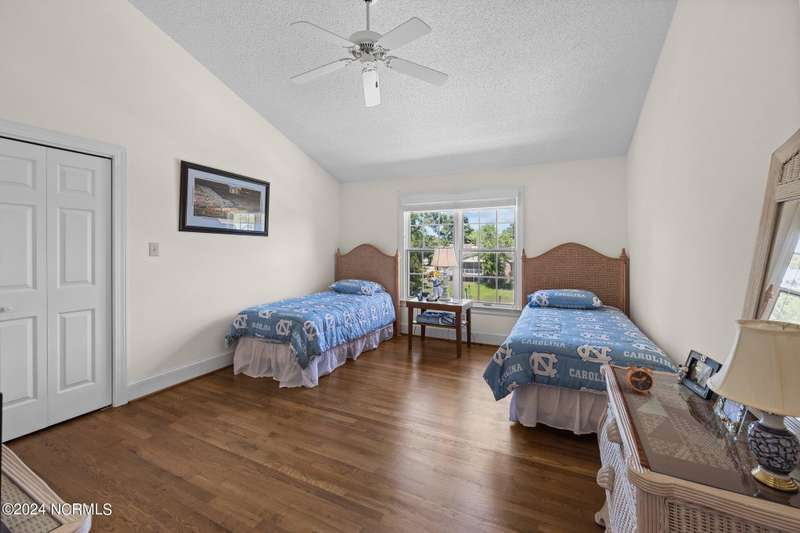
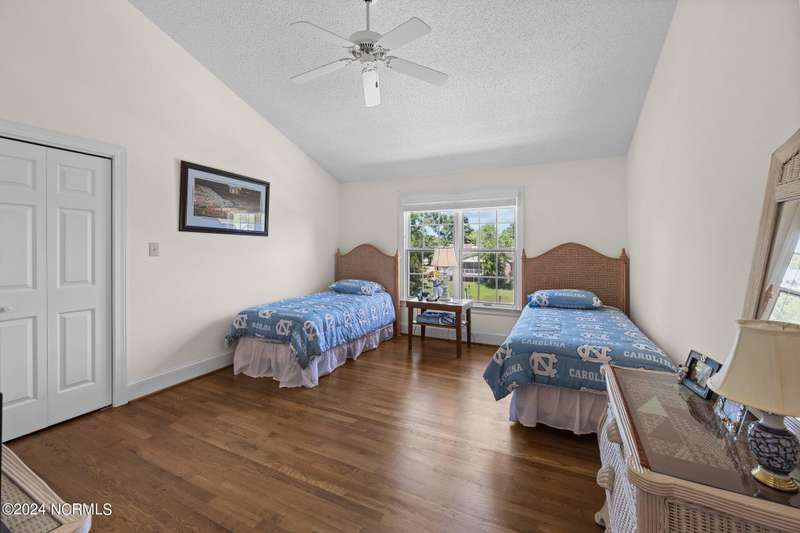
- alarm clock [625,360,655,397]
